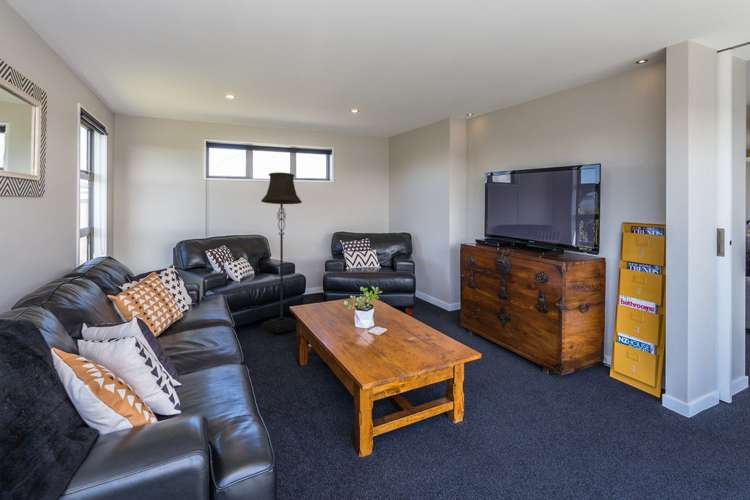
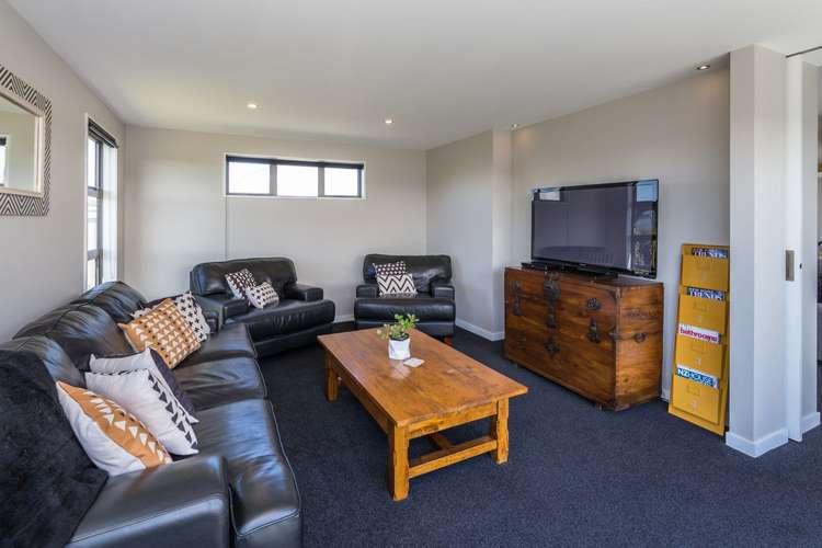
- floor lamp [260,171,303,333]
